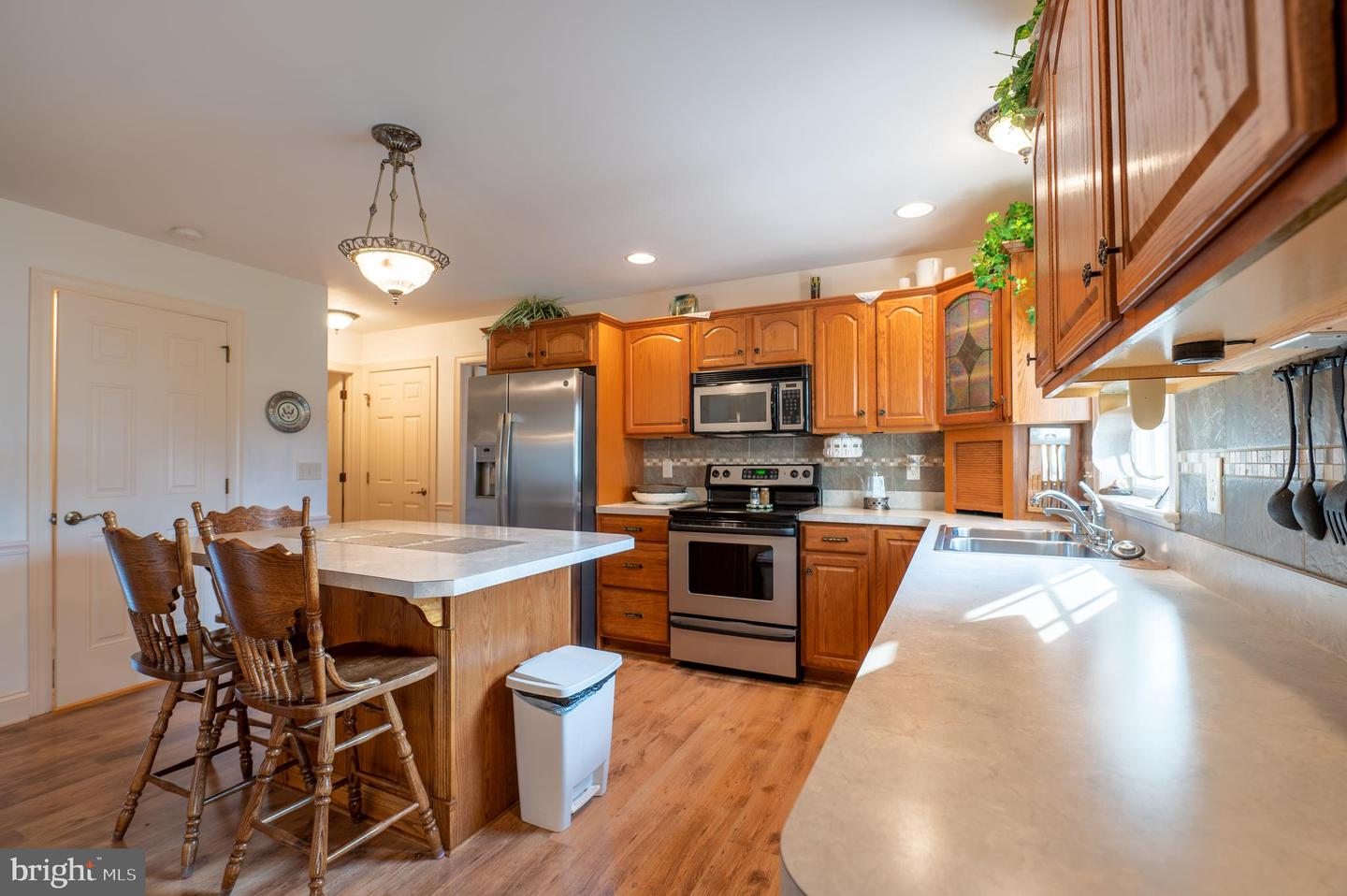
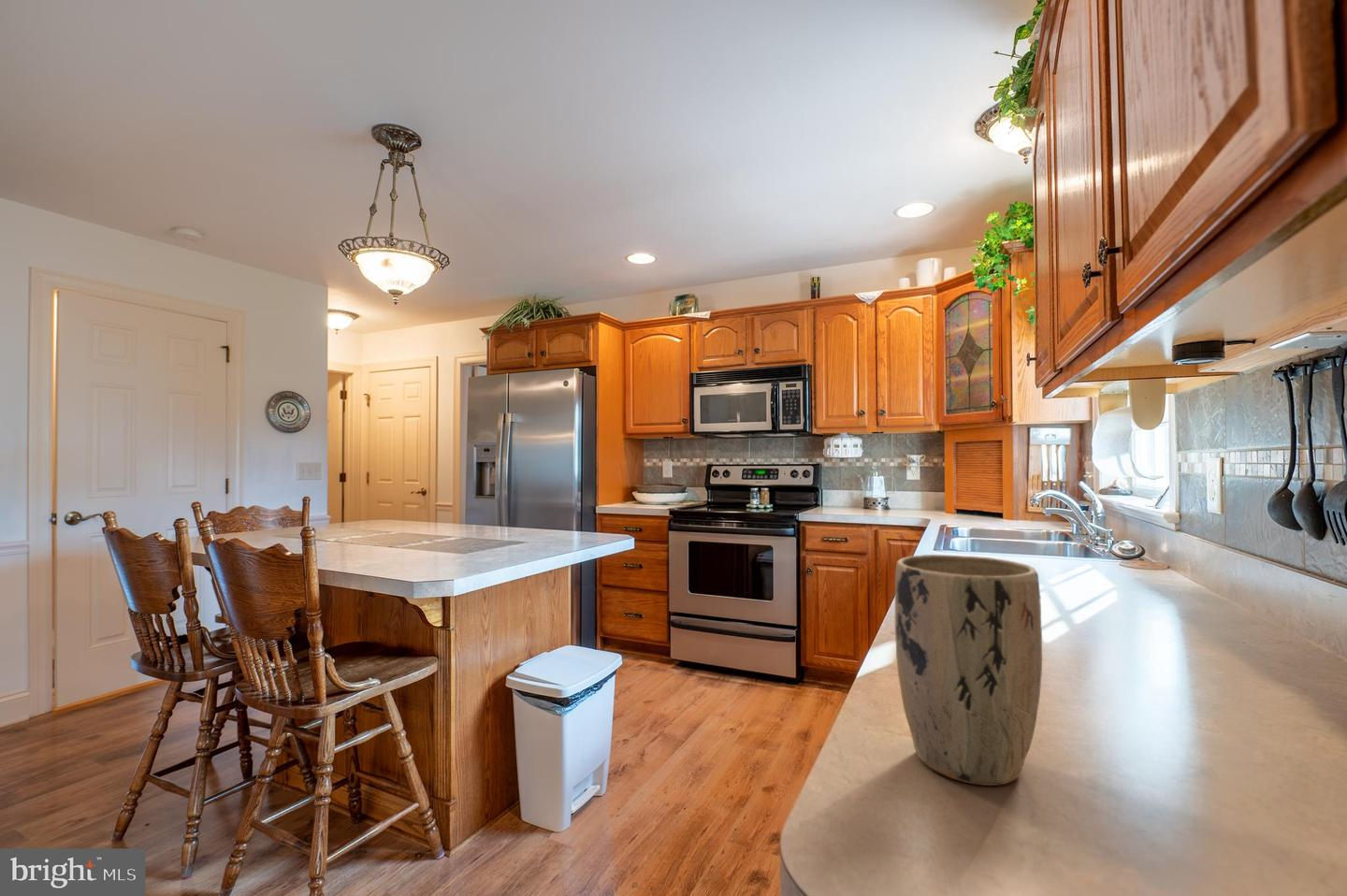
+ plant pot [894,554,1043,787]
